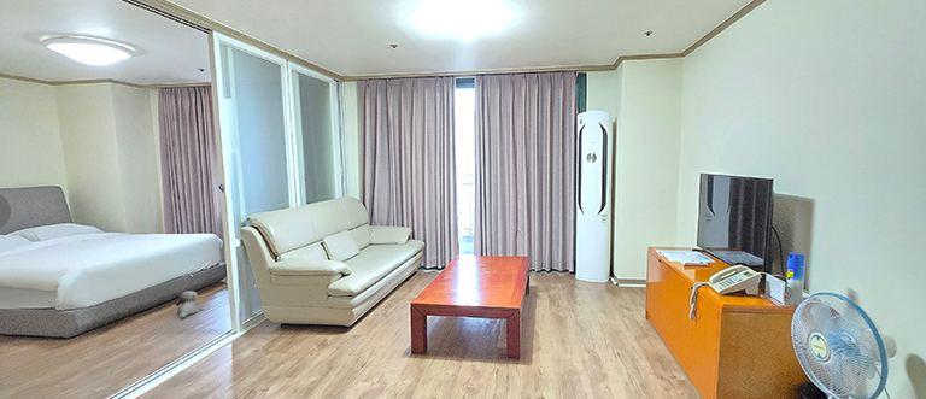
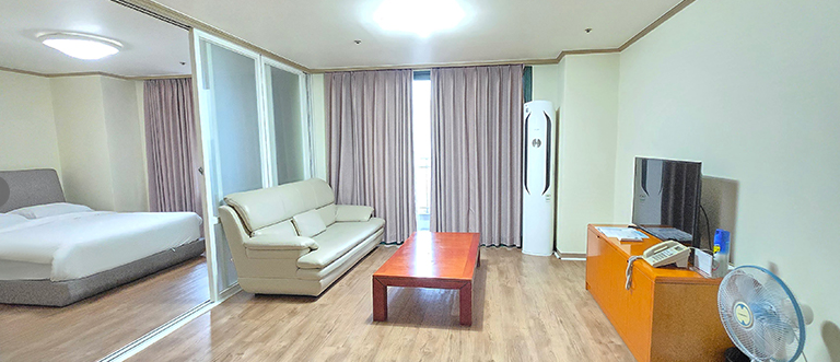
- plush toy [175,289,200,319]
